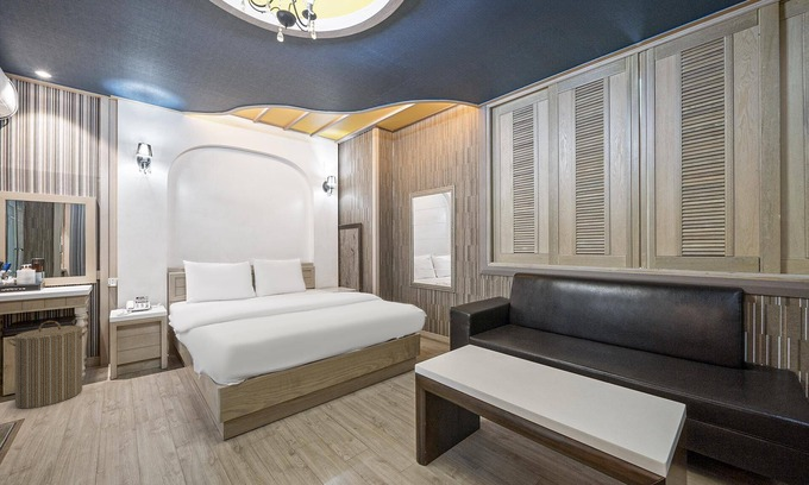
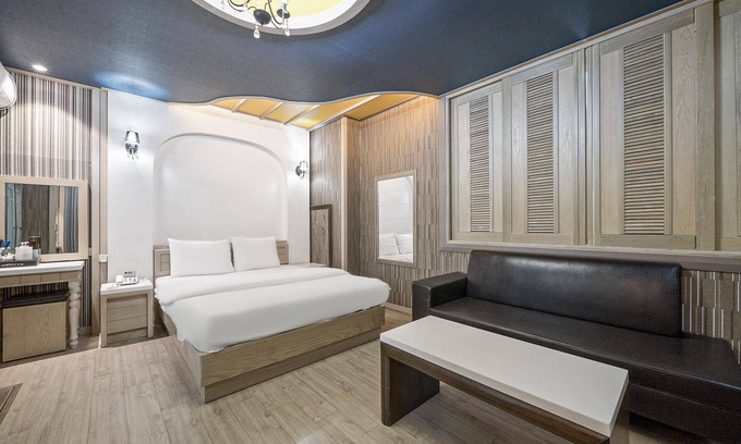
- laundry hamper [6,320,92,410]
